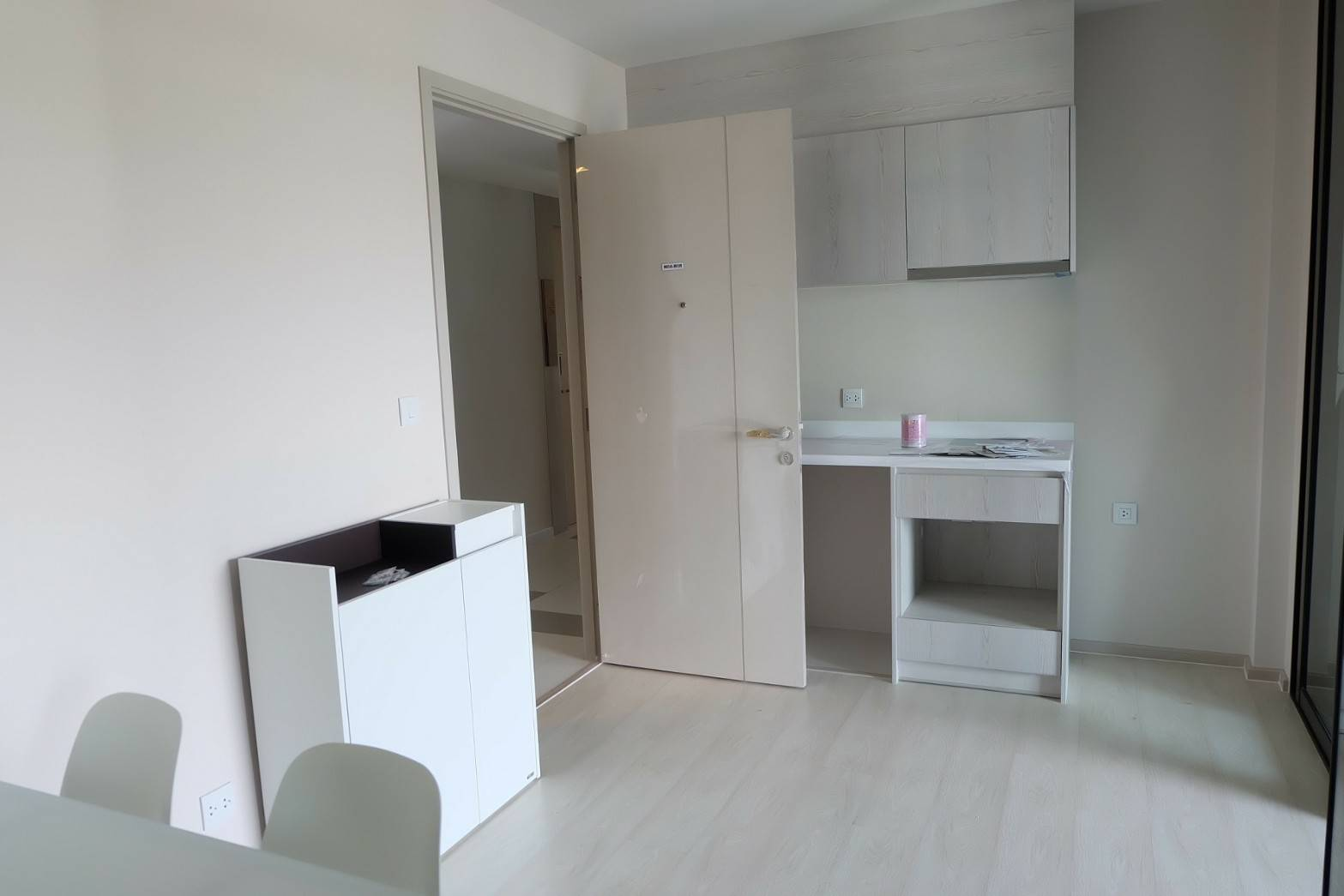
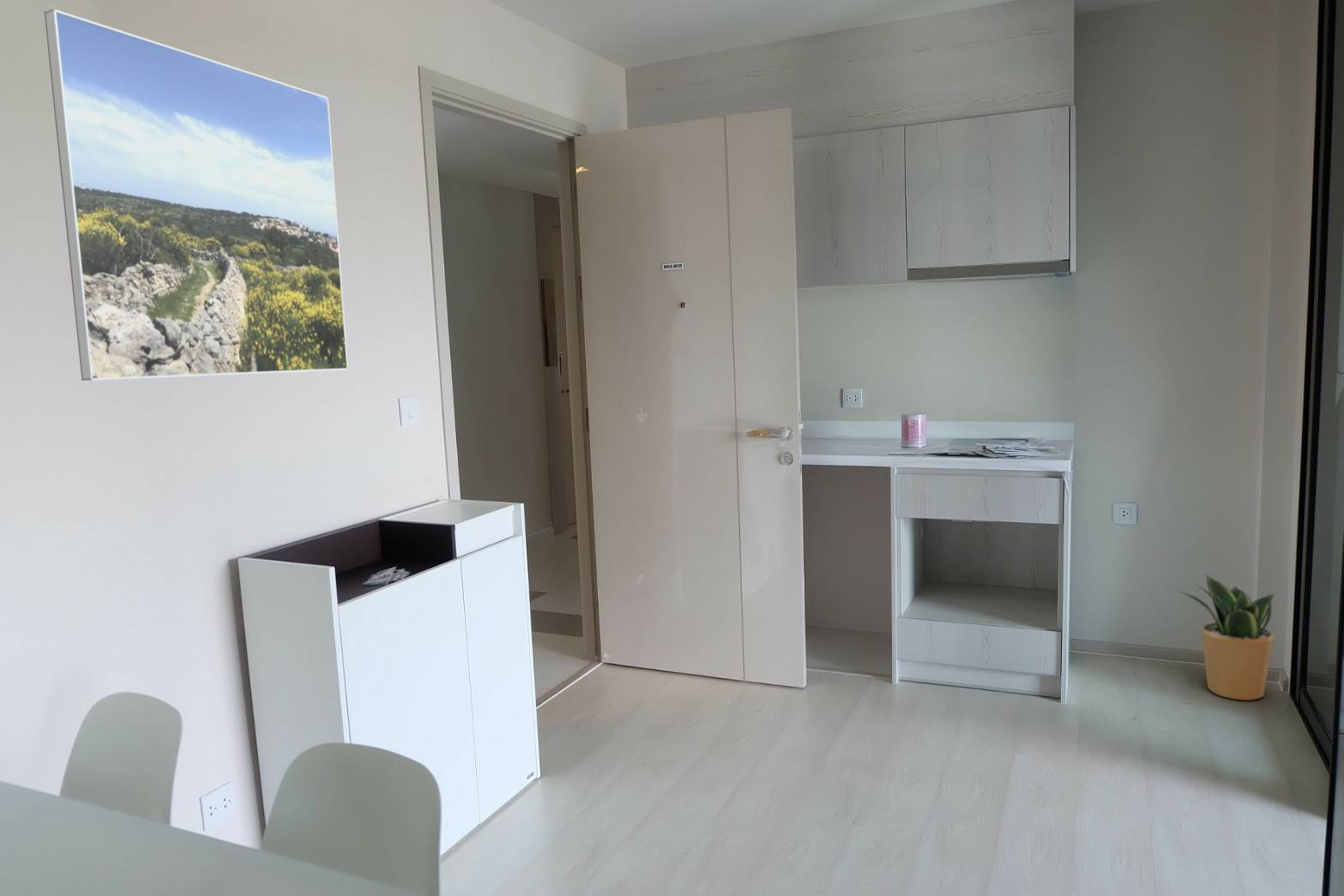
+ potted plant [1178,573,1278,701]
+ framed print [44,9,349,382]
